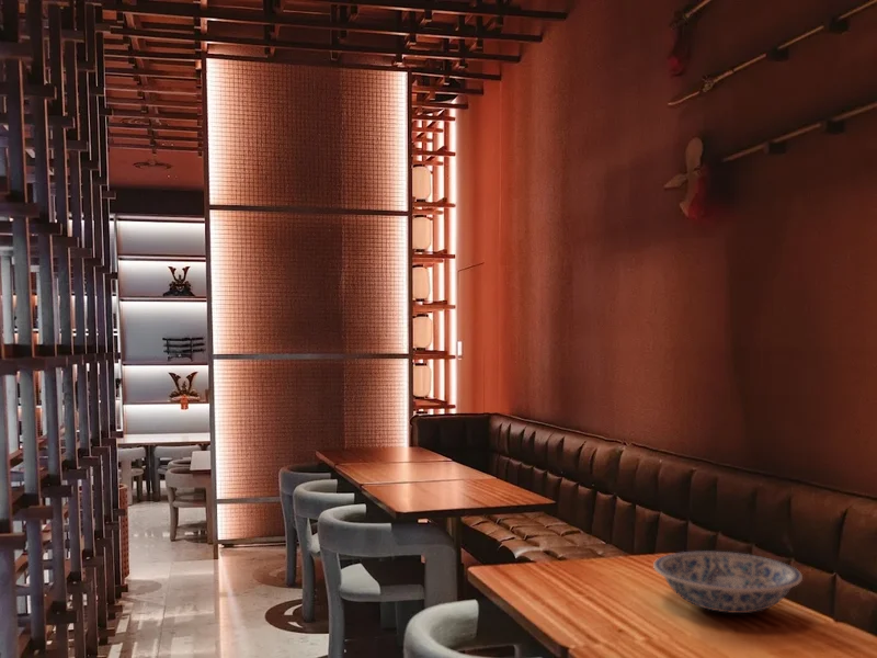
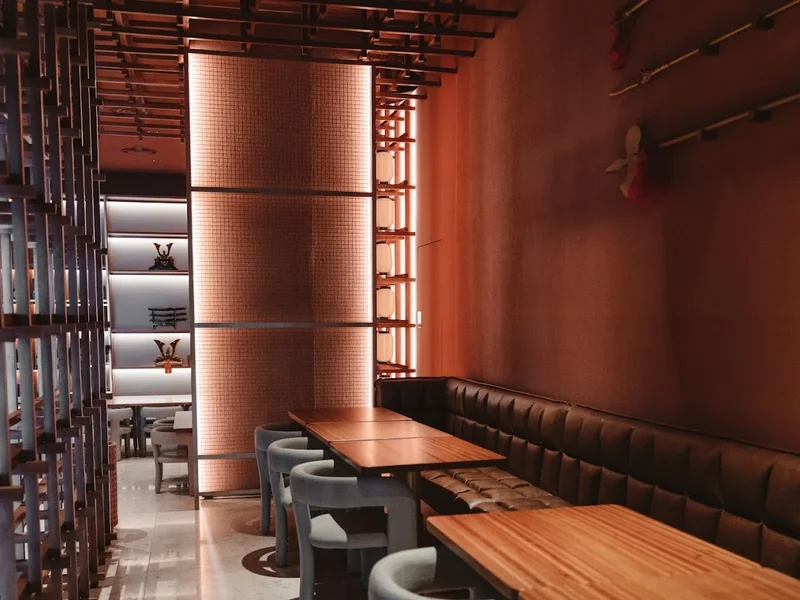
- ceramic bowl [652,551,804,614]
